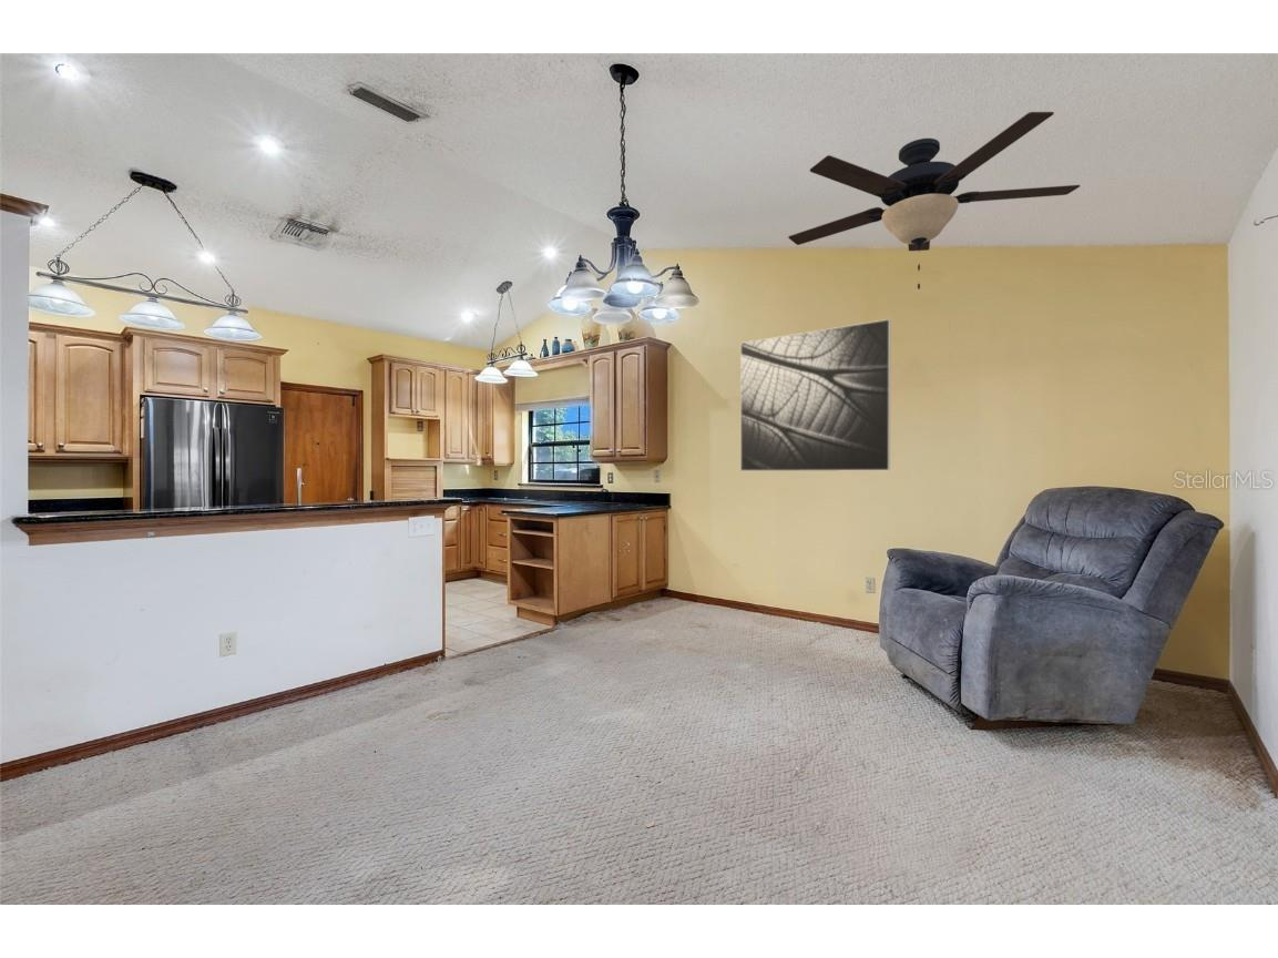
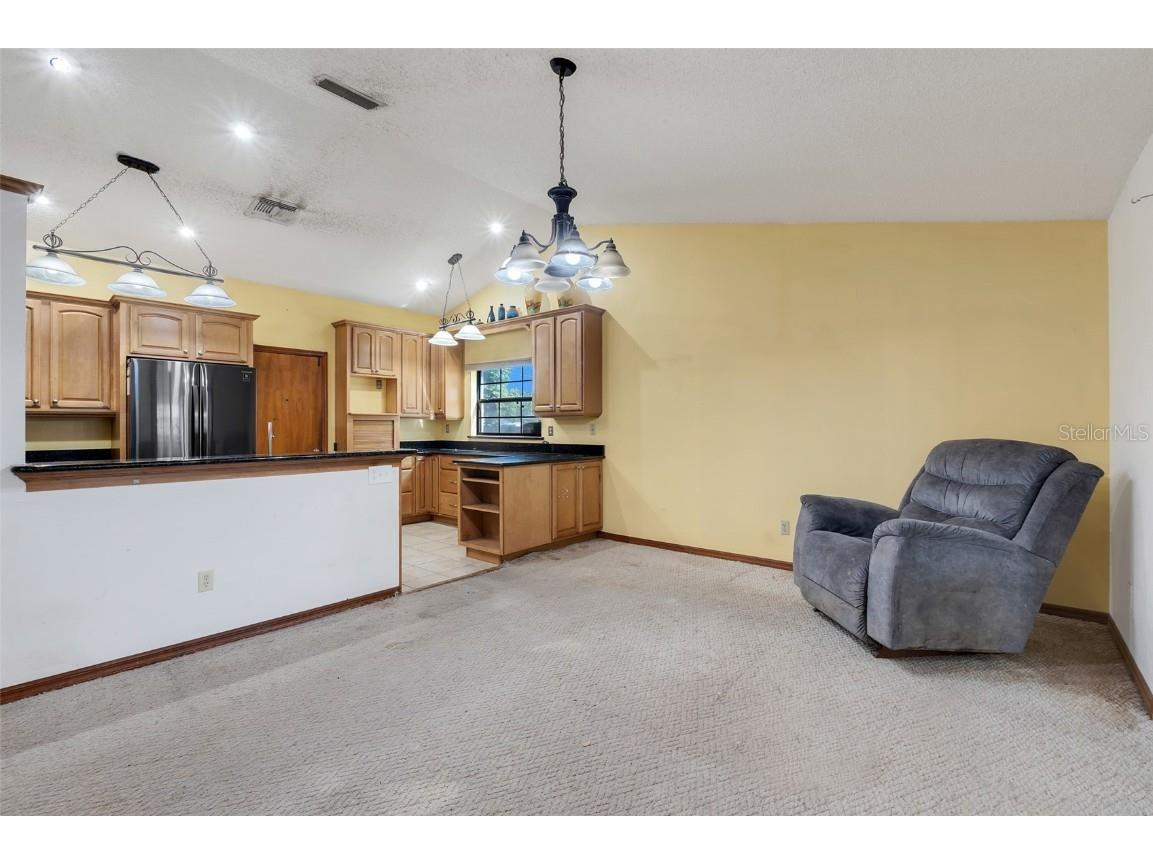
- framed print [739,318,891,472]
- ceiling fan [787,111,1081,291]
